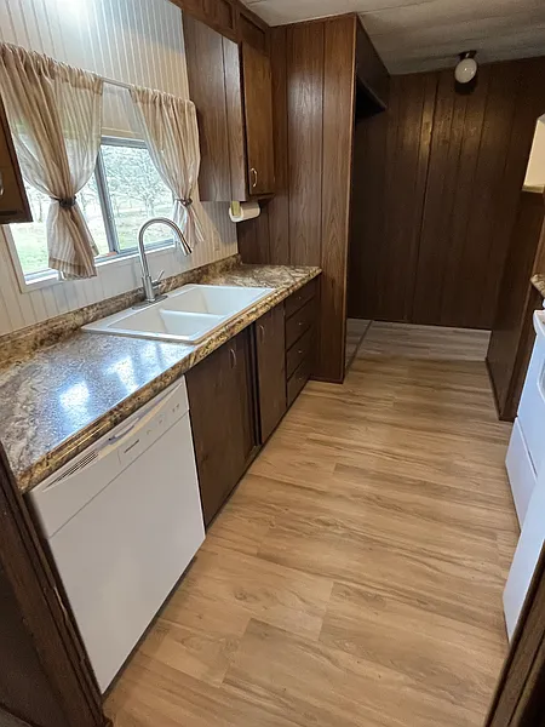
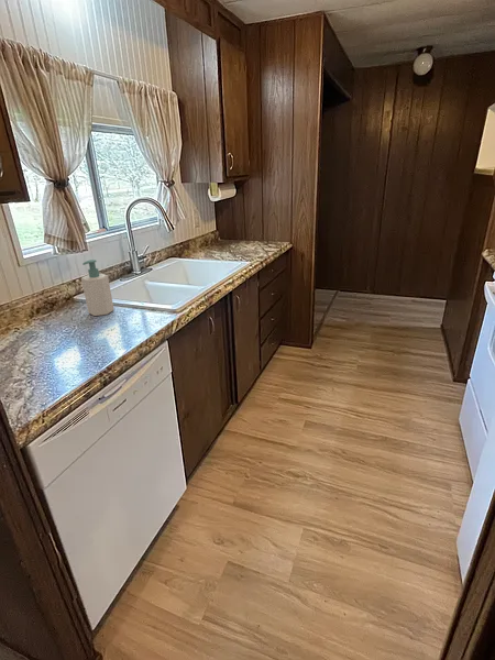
+ soap bottle [80,258,116,317]
